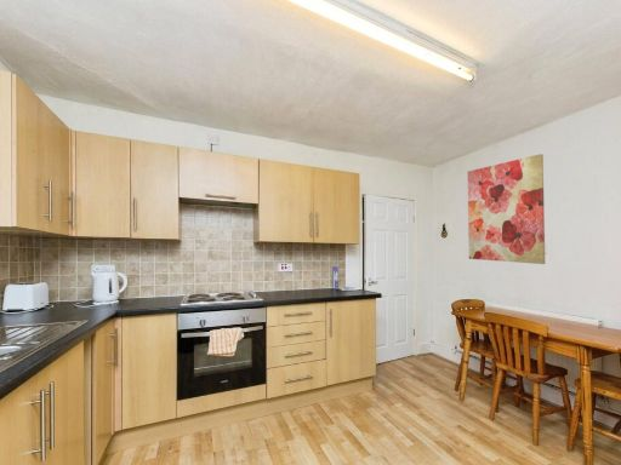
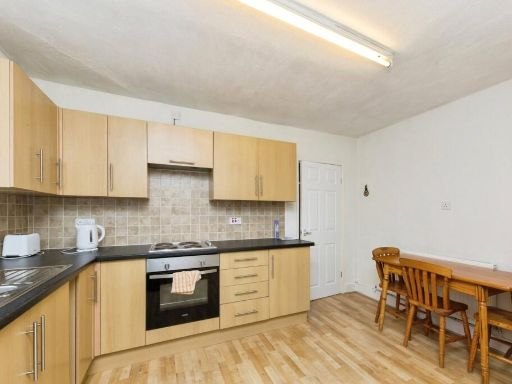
- wall art [467,153,546,265]
